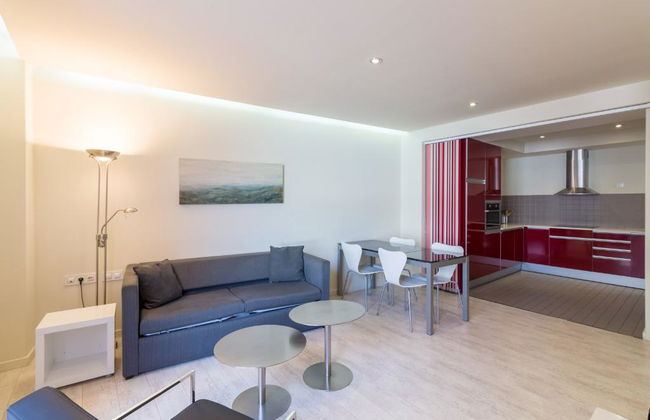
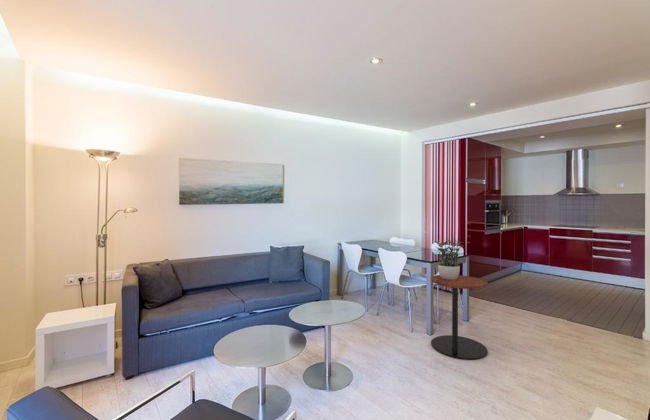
+ potted plant [434,238,465,280]
+ side table [430,274,489,360]
